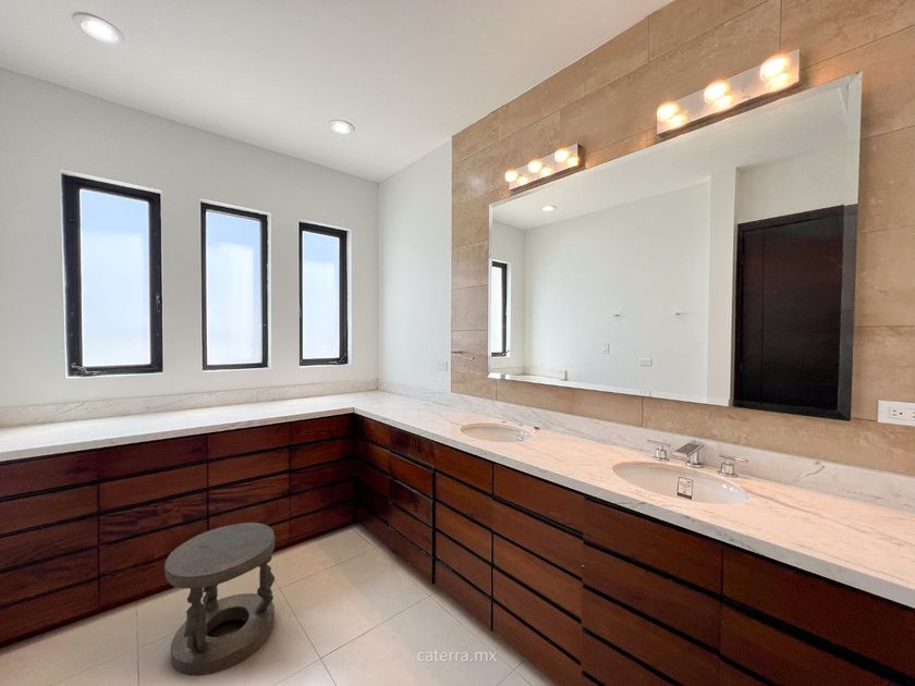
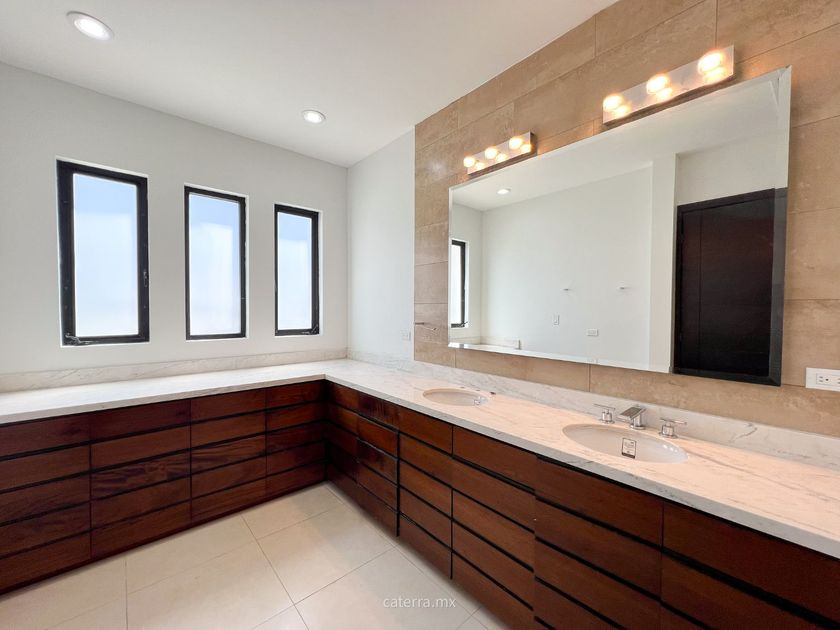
- stool [163,522,276,677]
